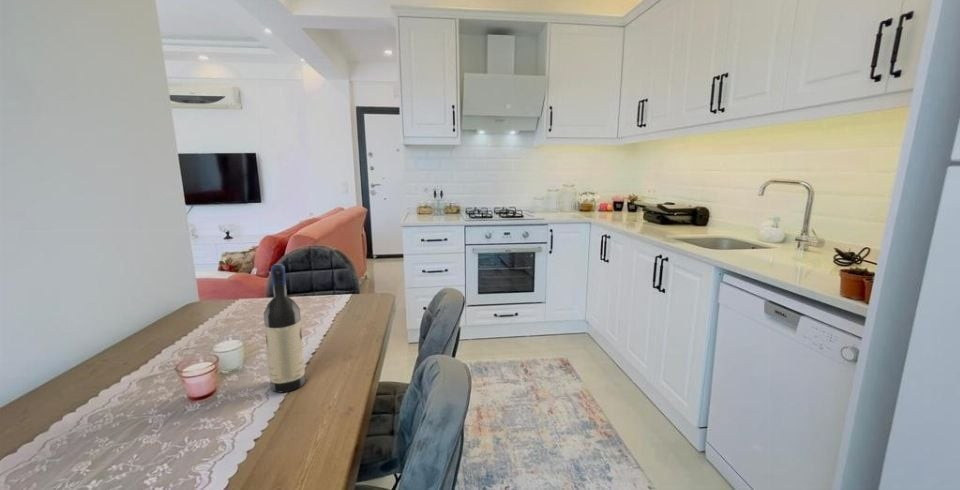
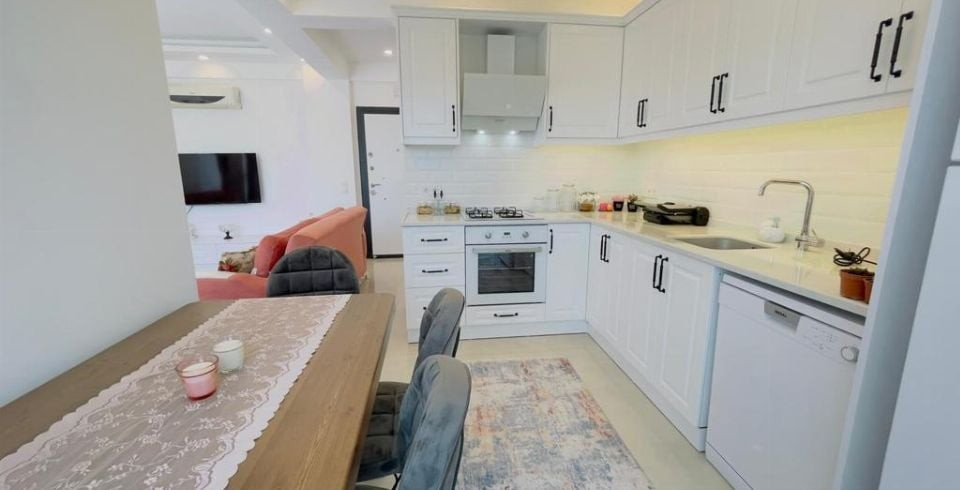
- wine bottle [263,263,306,393]
